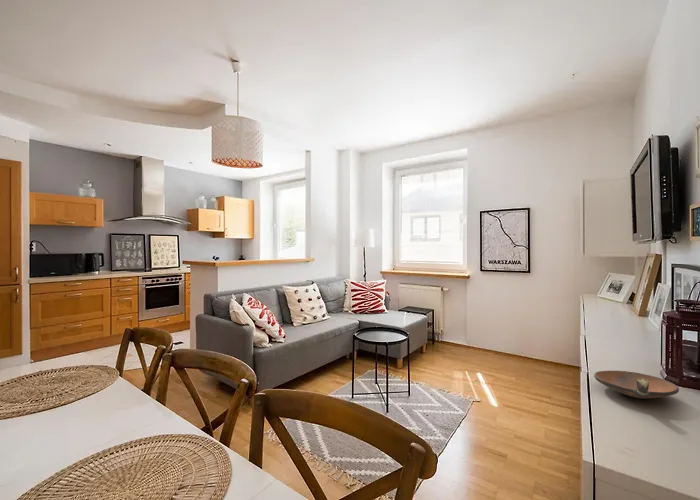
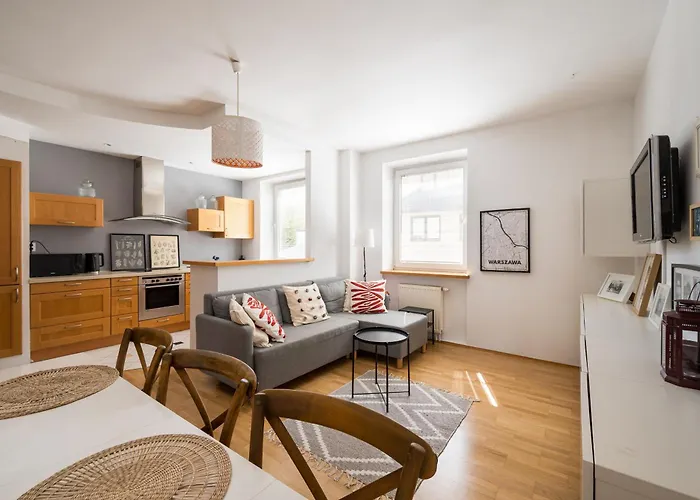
- bowl [593,370,680,399]
